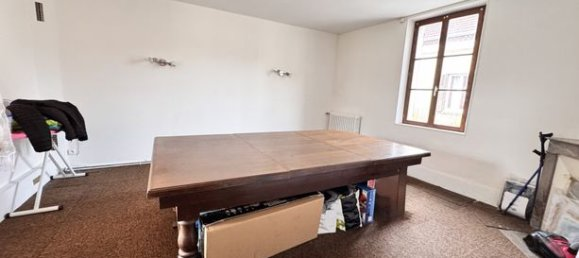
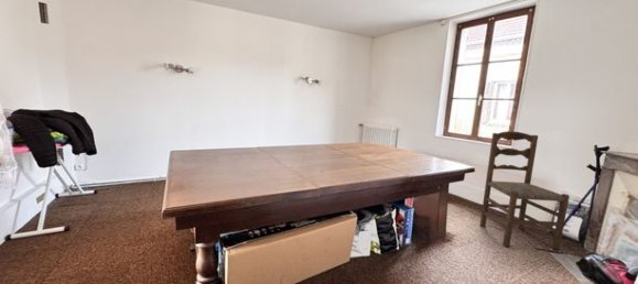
+ dining chair [479,130,571,251]
